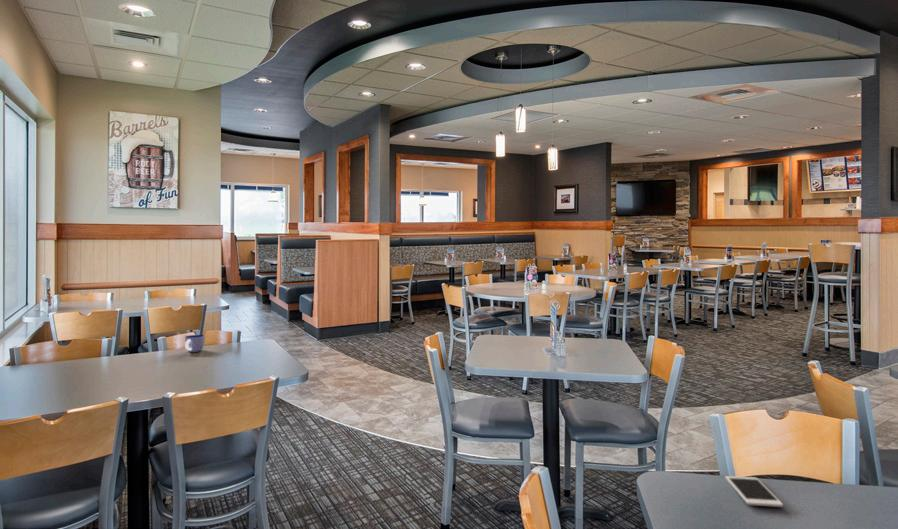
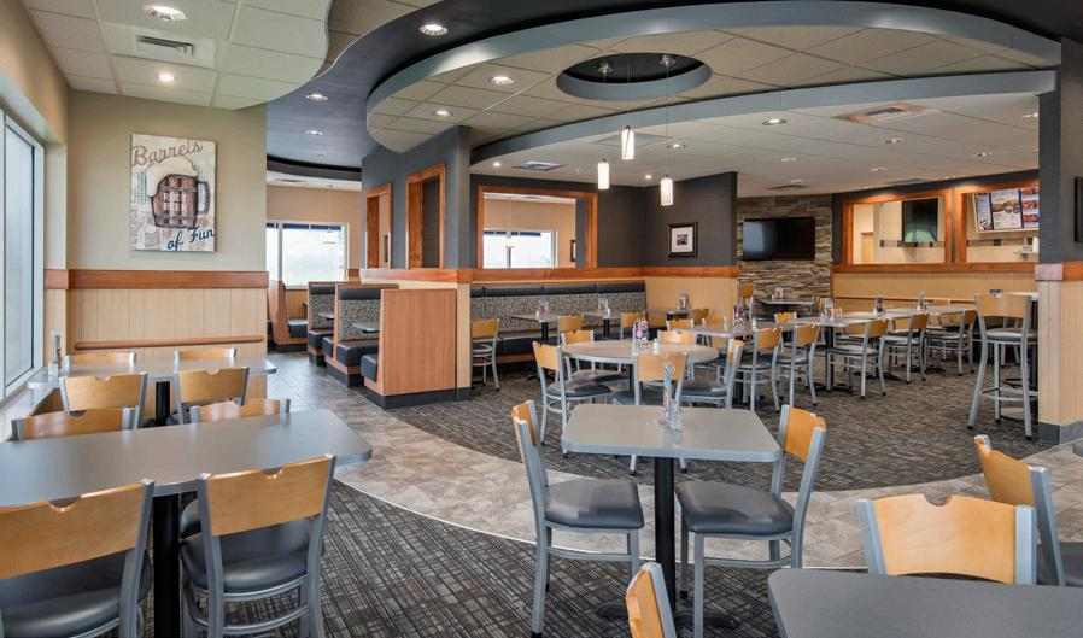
- cell phone [724,475,784,508]
- cup [184,334,206,353]
